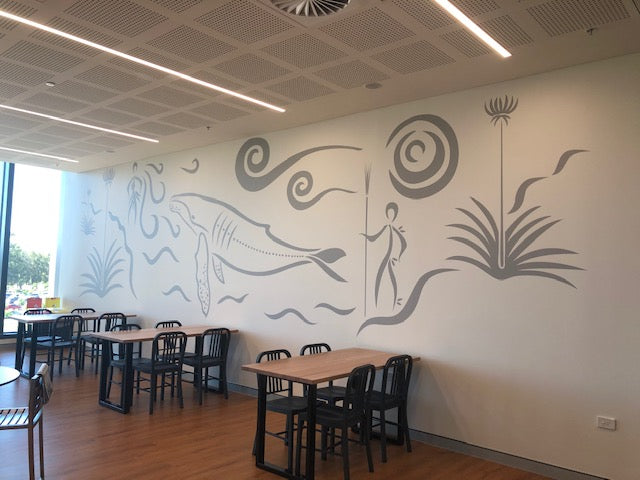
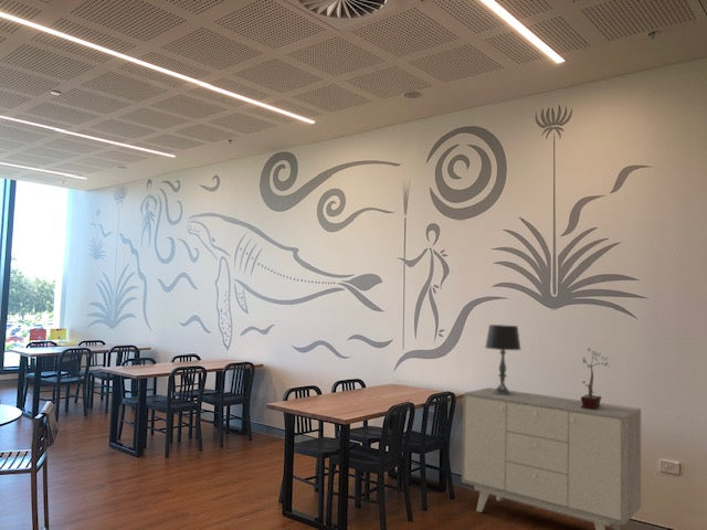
+ table lamp [484,324,523,395]
+ sideboard [461,386,642,530]
+ potted plant [580,344,611,410]
